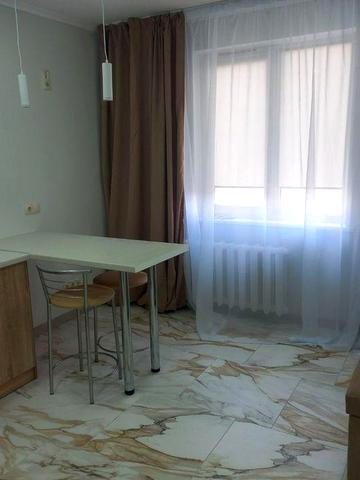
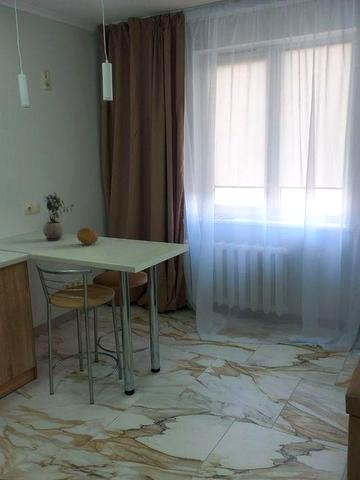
+ potted plant [42,191,75,242]
+ fruit [76,226,99,246]
